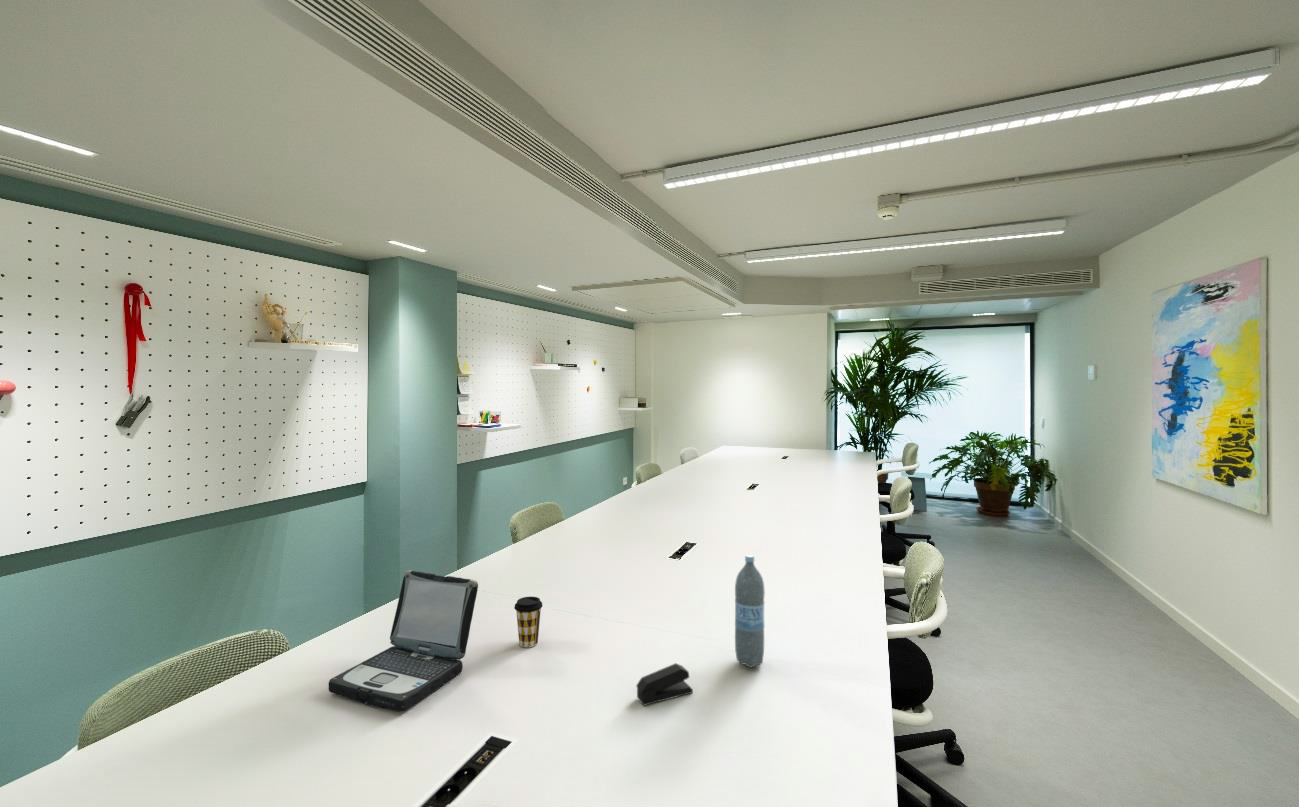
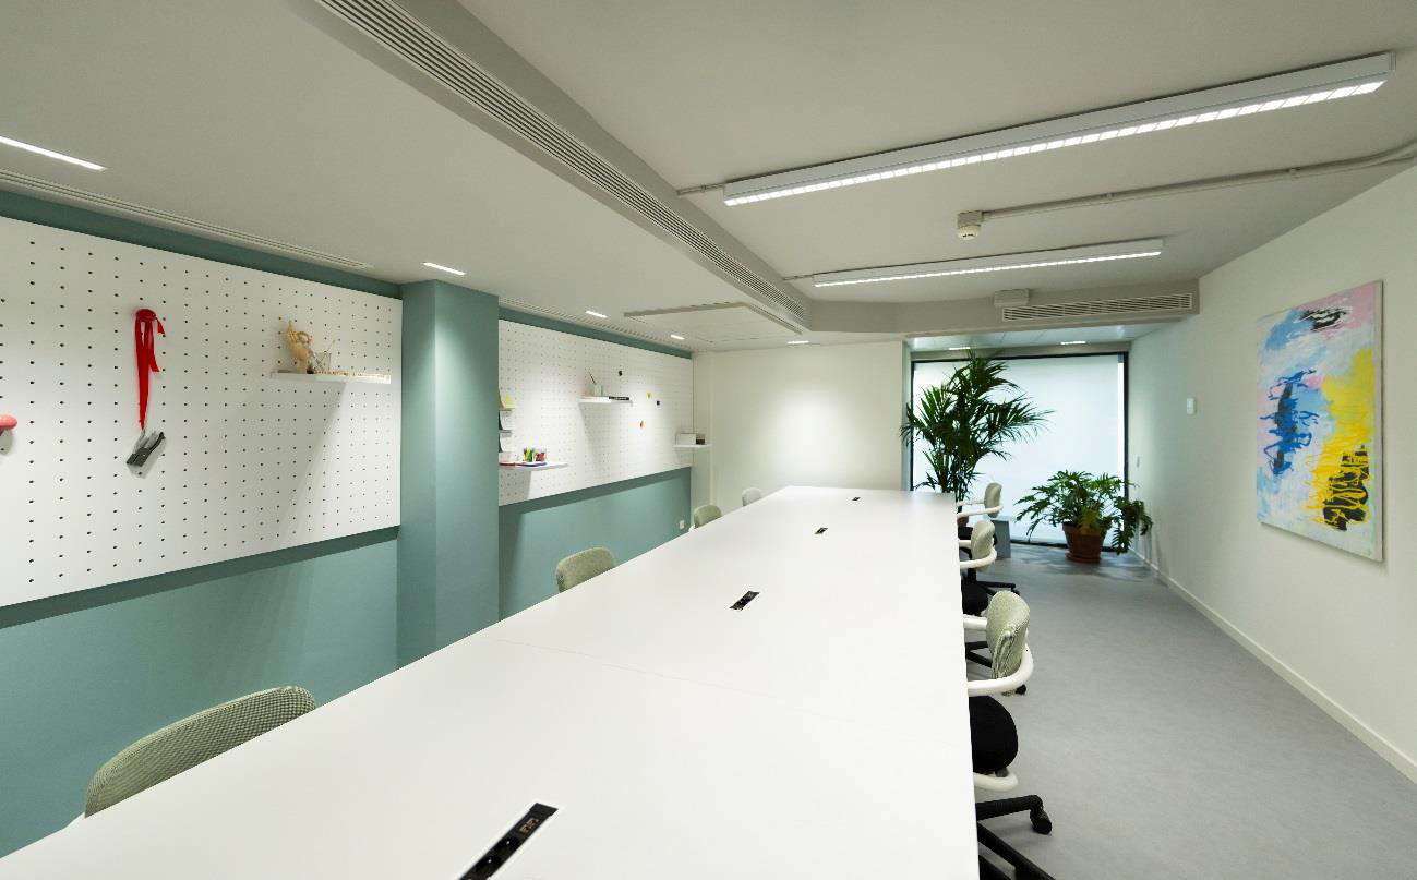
- water bottle [734,554,766,668]
- coffee cup [513,596,543,648]
- laptop [328,569,479,712]
- stapler [635,662,694,707]
